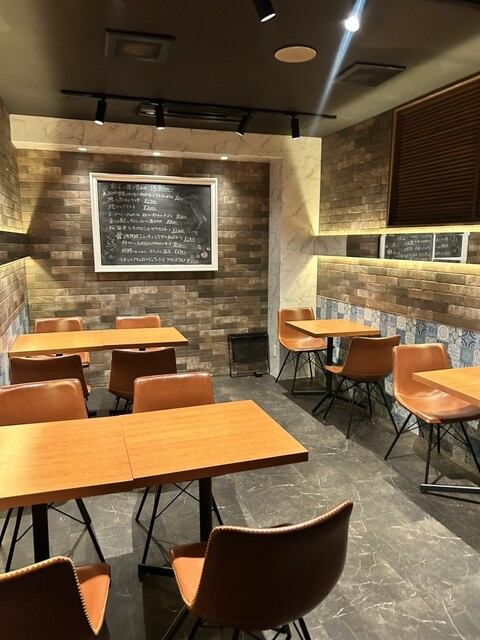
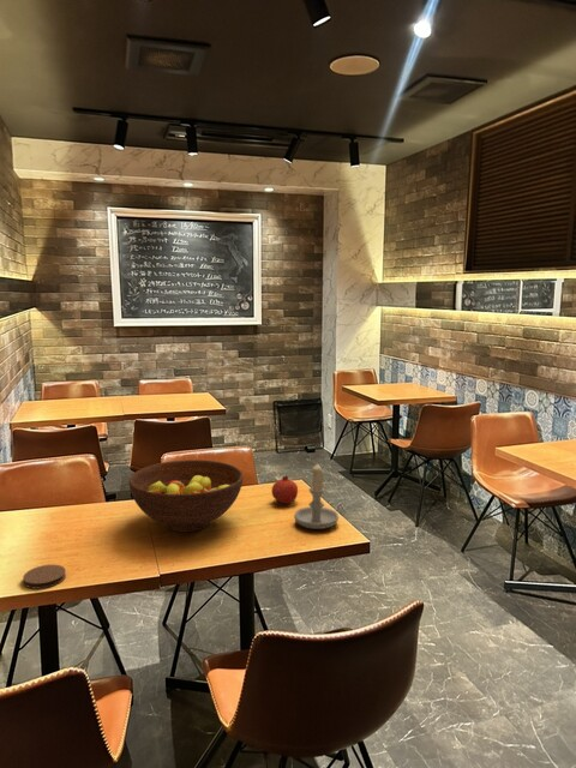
+ fruit [270,474,299,505]
+ fruit bowl [128,458,244,533]
+ coaster [22,563,67,590]
+ candle [293,462,340,530]
